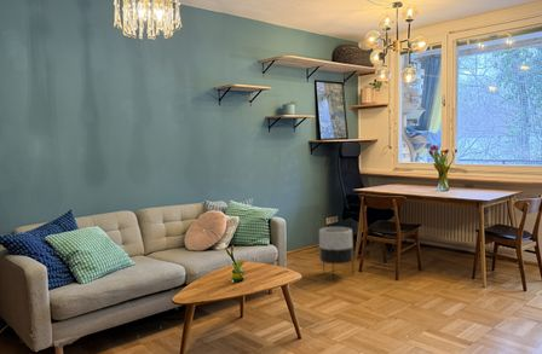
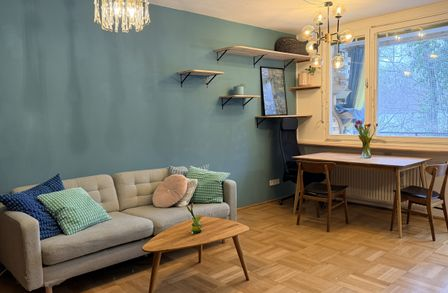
- planter [318,226,354,283]
